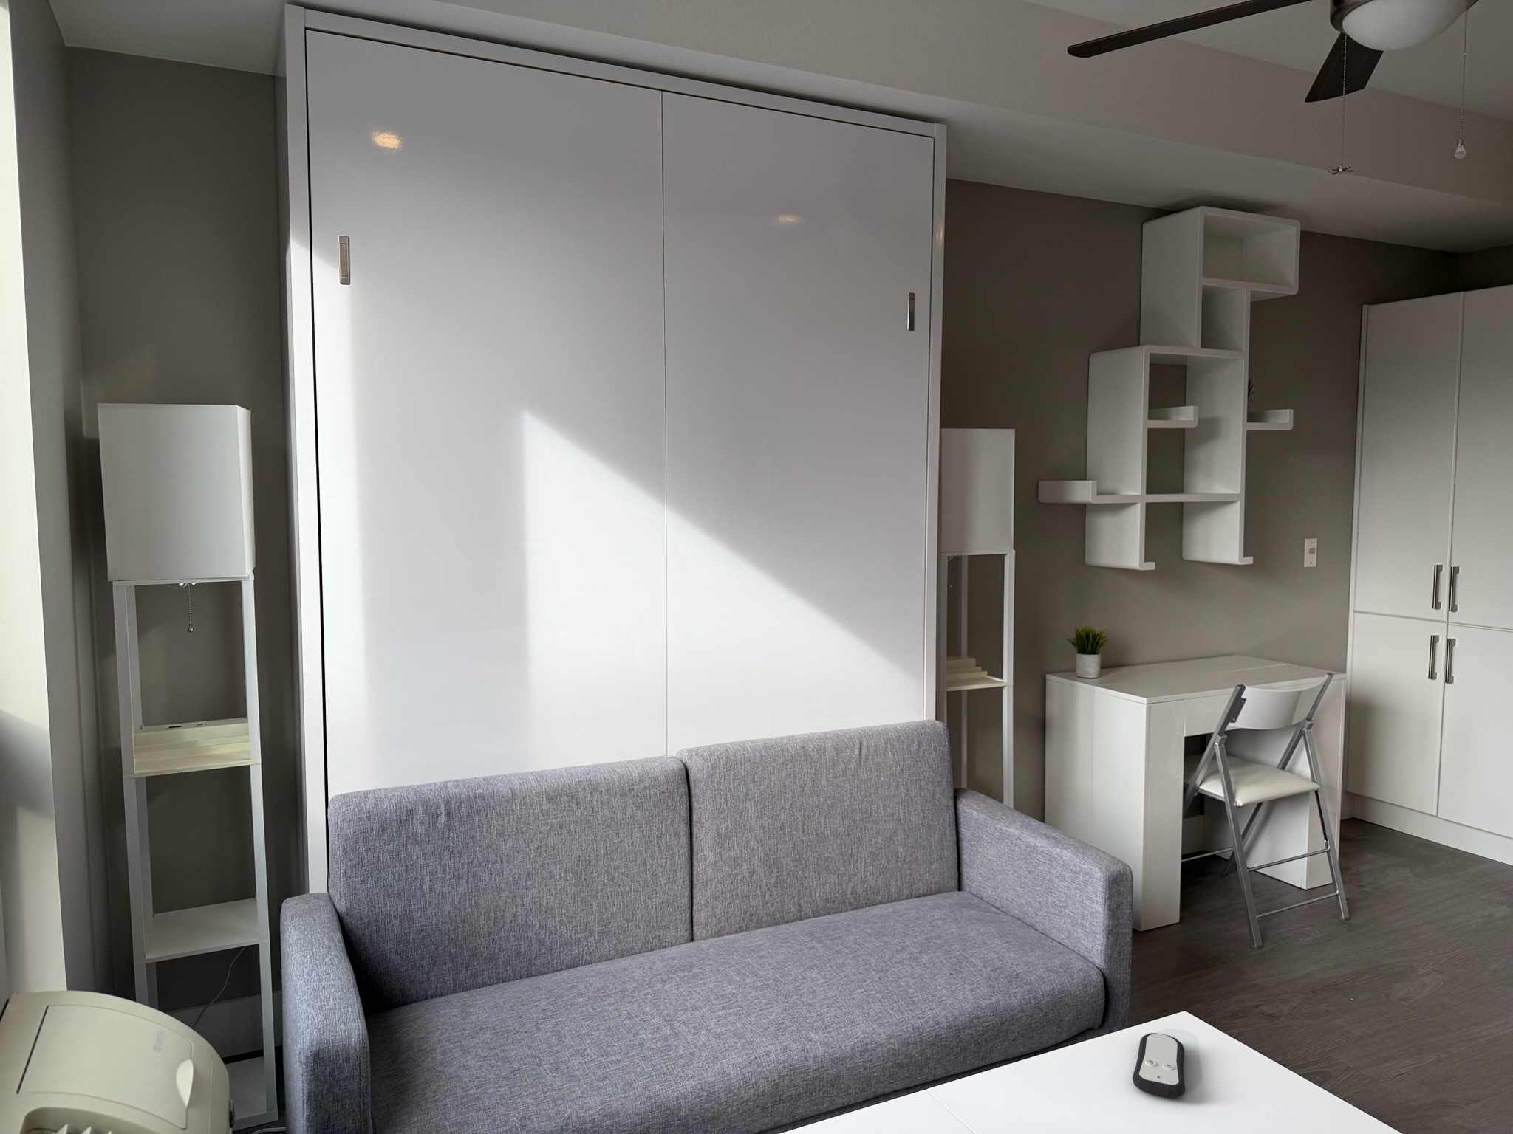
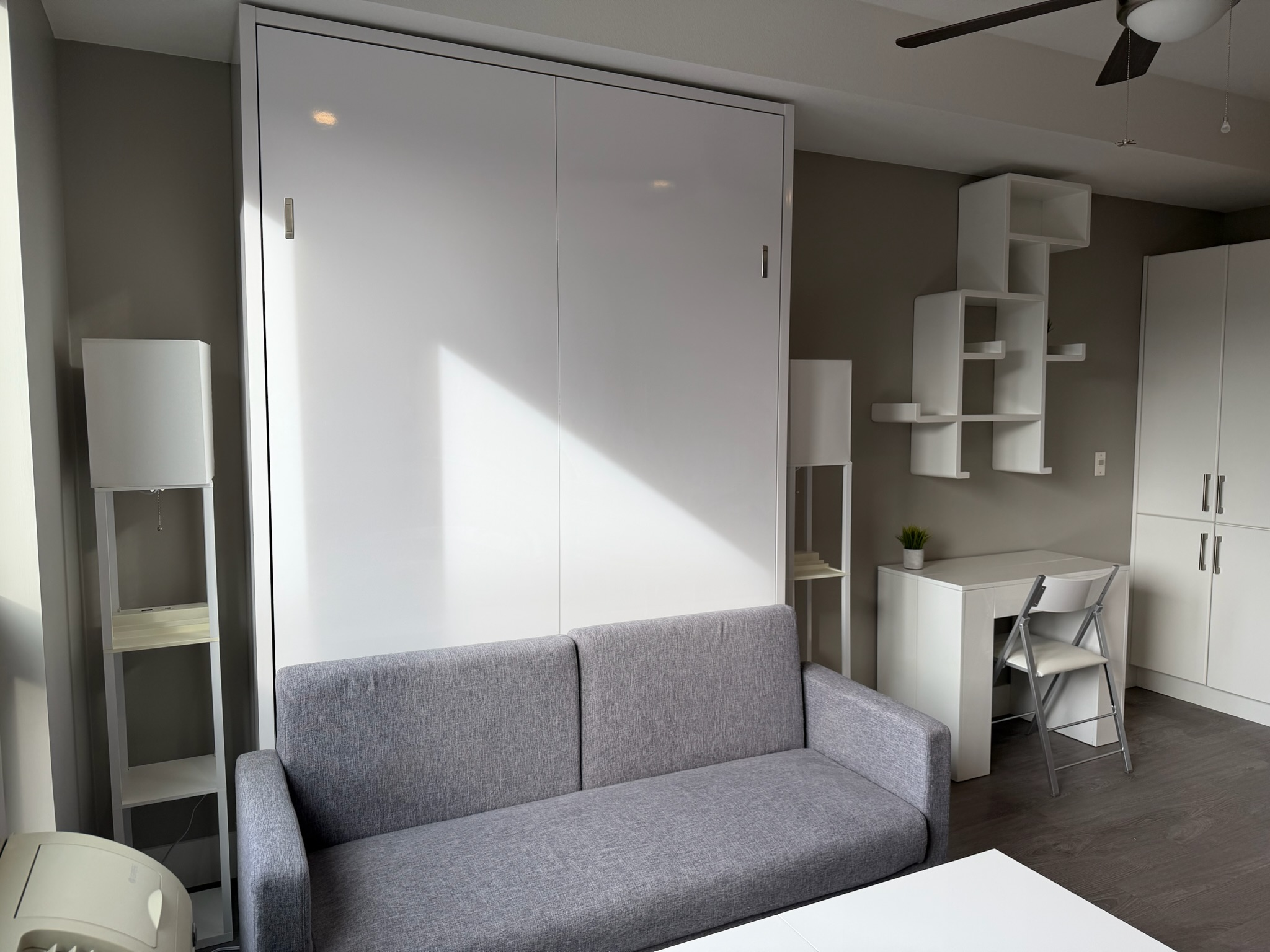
- remote control [1132,1032,1185,1098]
